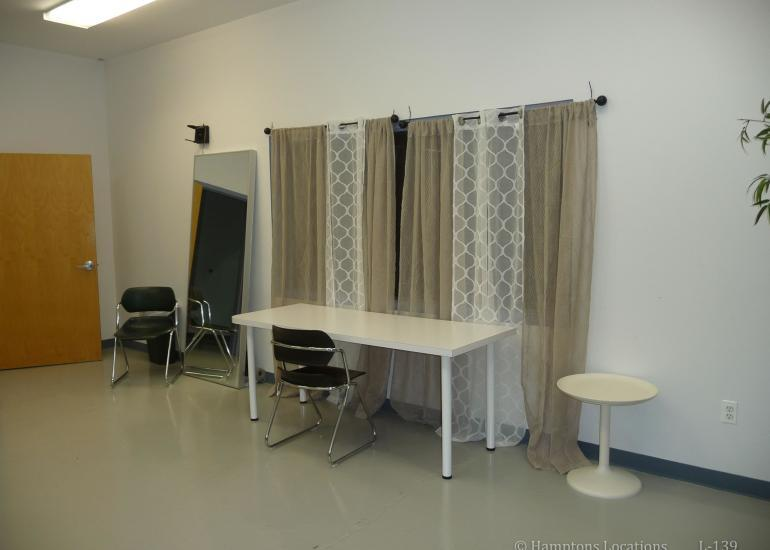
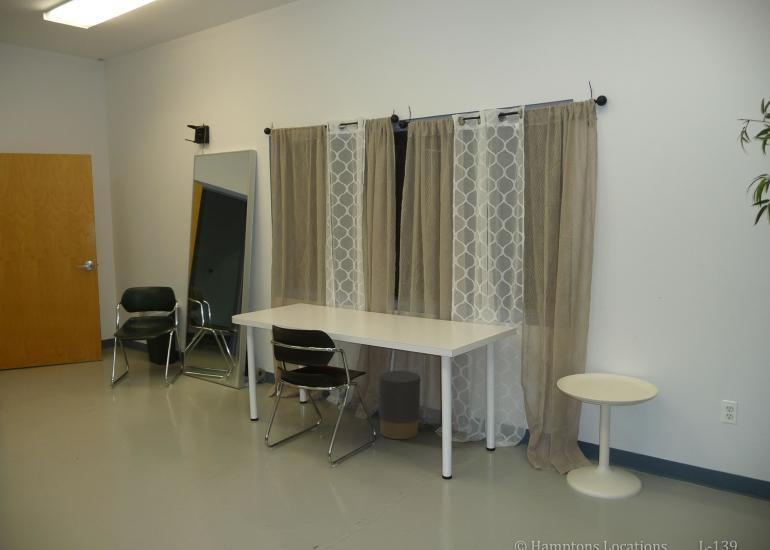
+ trash can [378,370,422,440]
